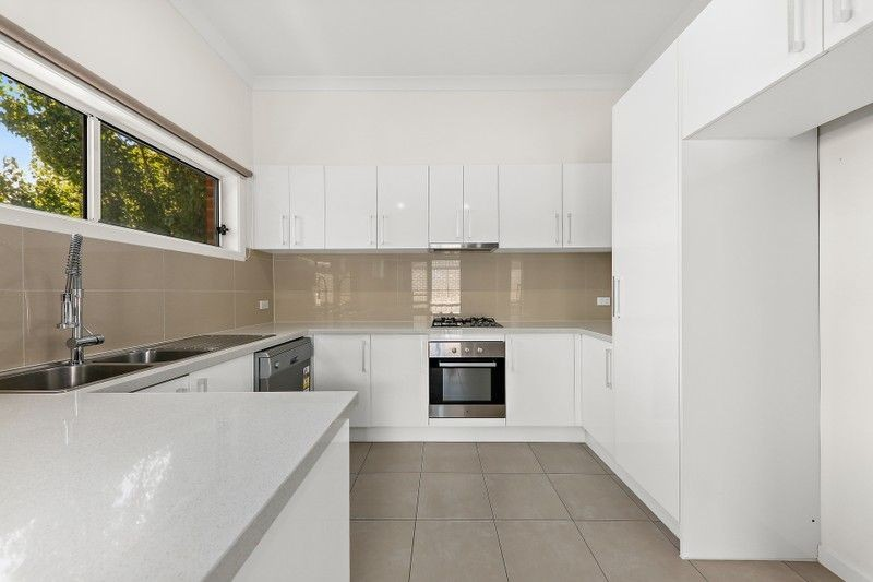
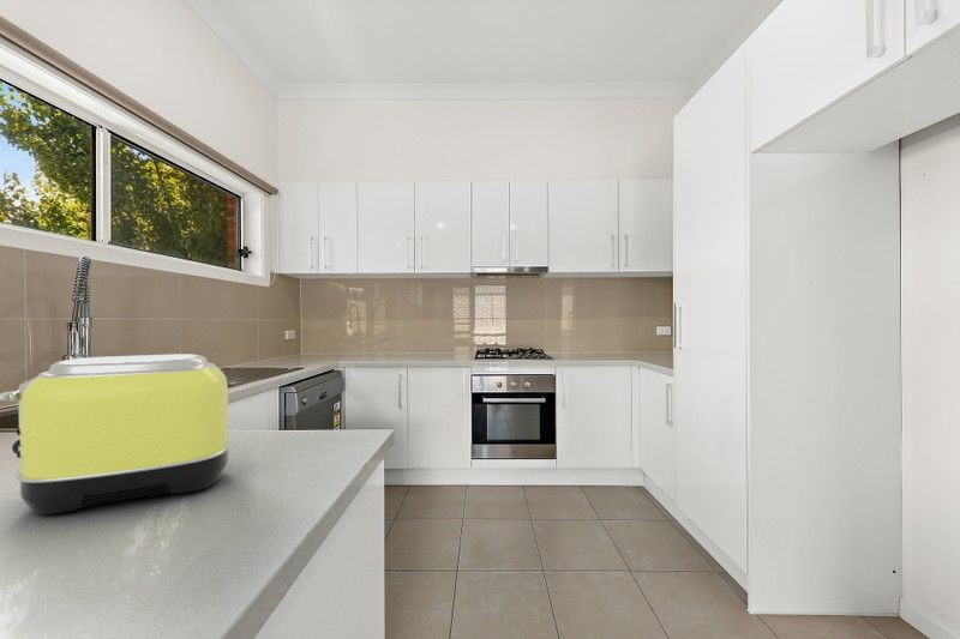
+ toaster [0,352,232,516]
